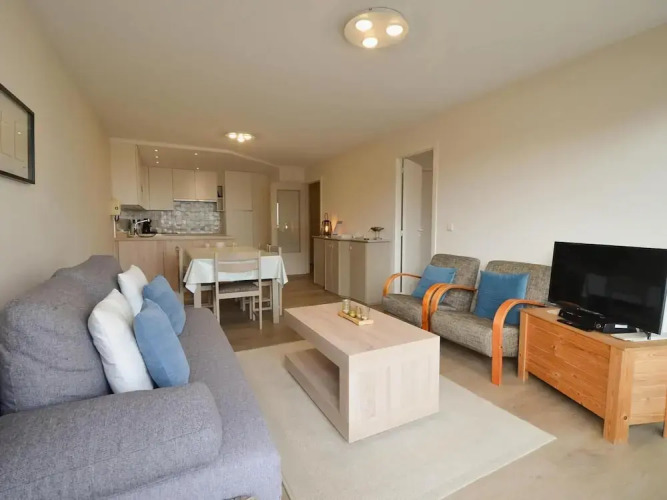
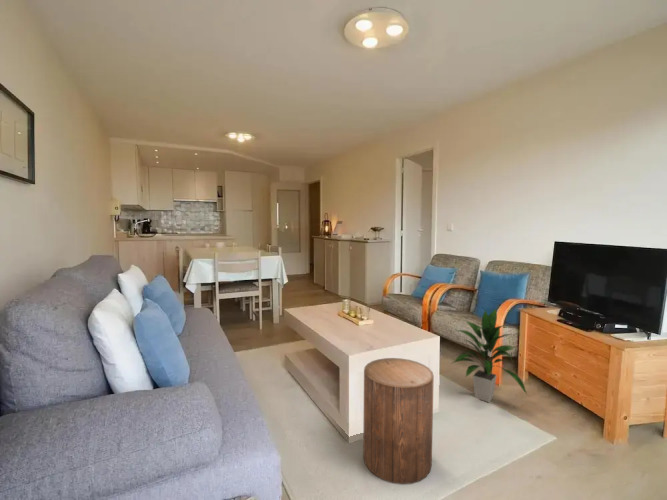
+ stool [362,357,435,485]
+ indoor plant [451,308,528,403]
